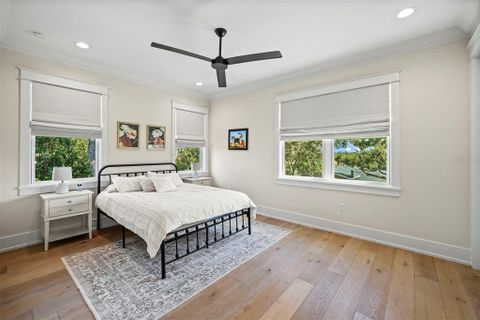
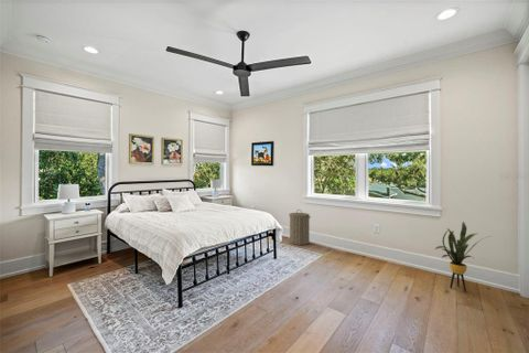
+ house plant [434,221,492,292]
+ laundry hamper [288,208,312,246]
